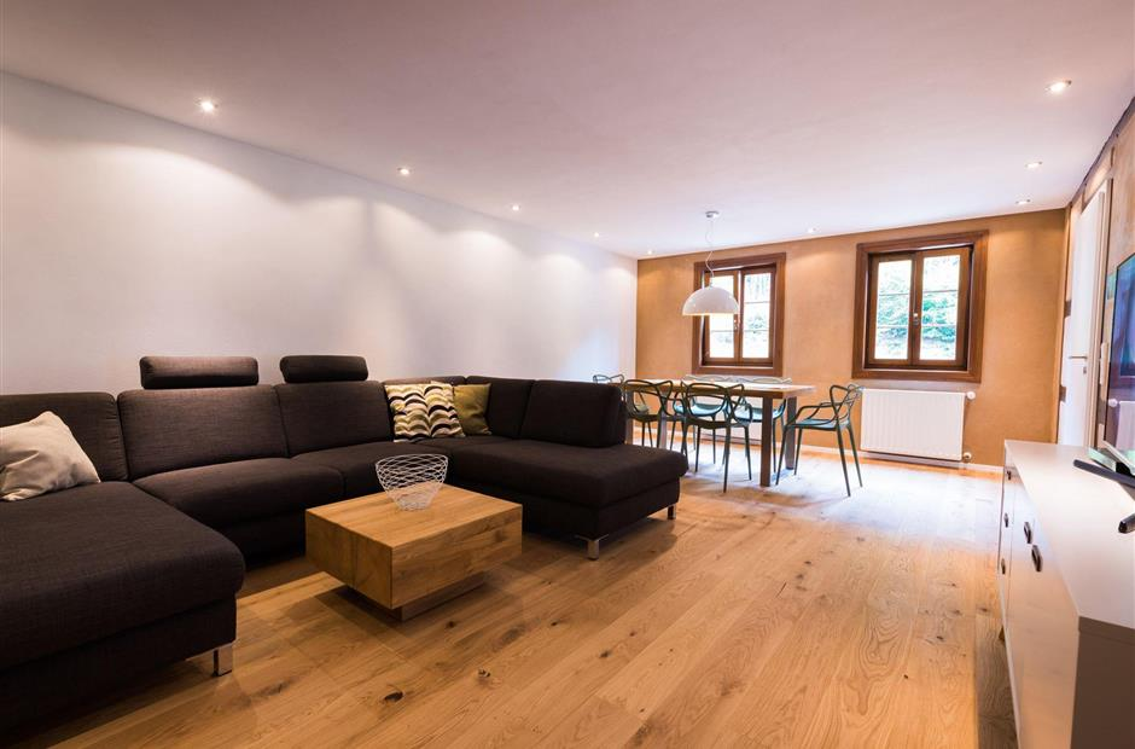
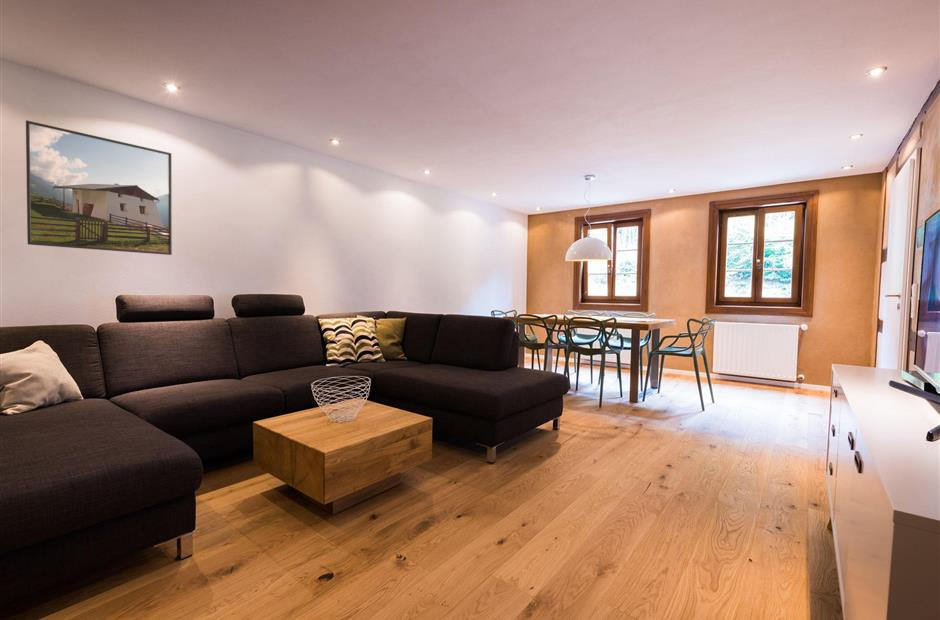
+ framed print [25,120,173,256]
